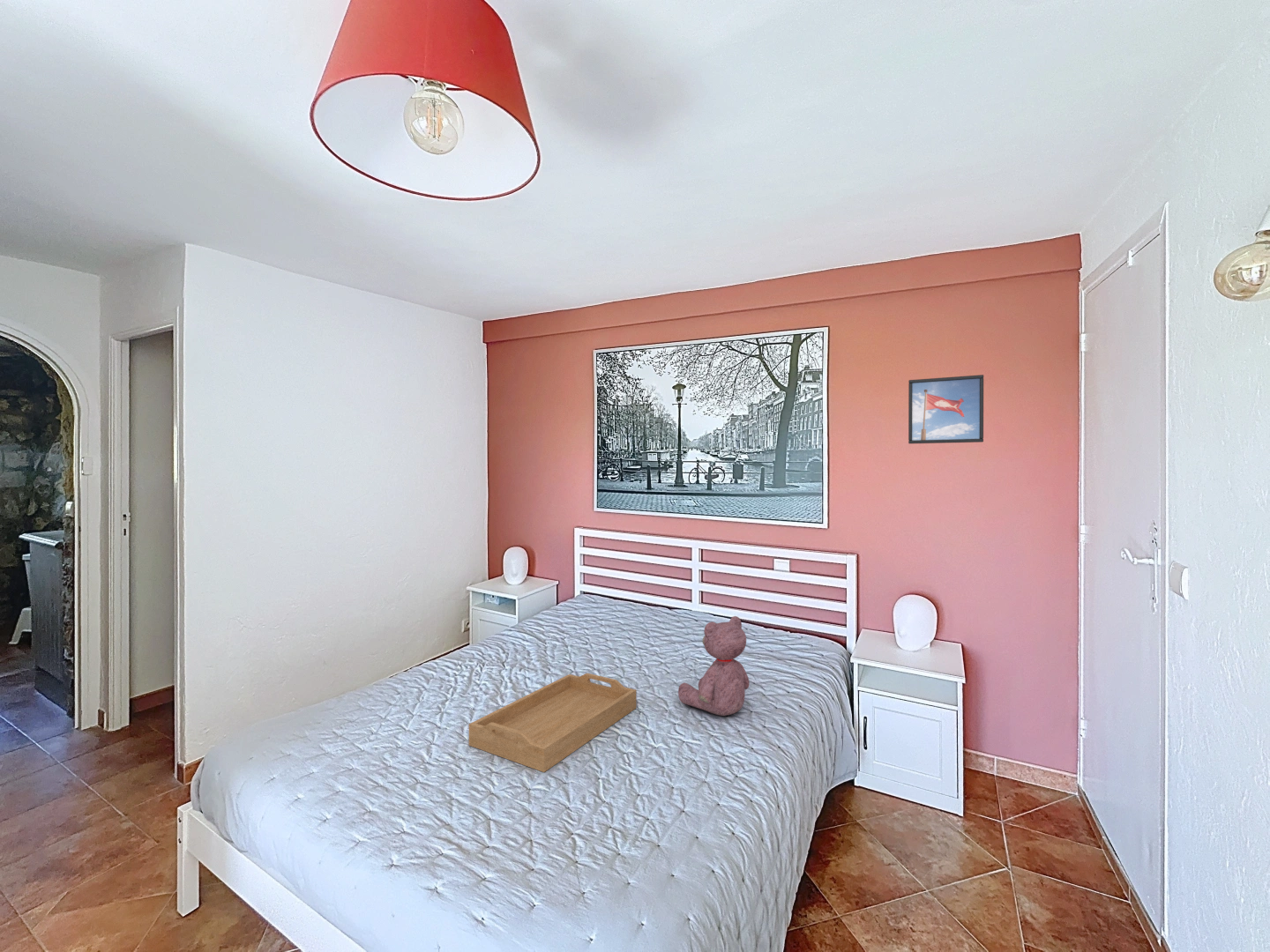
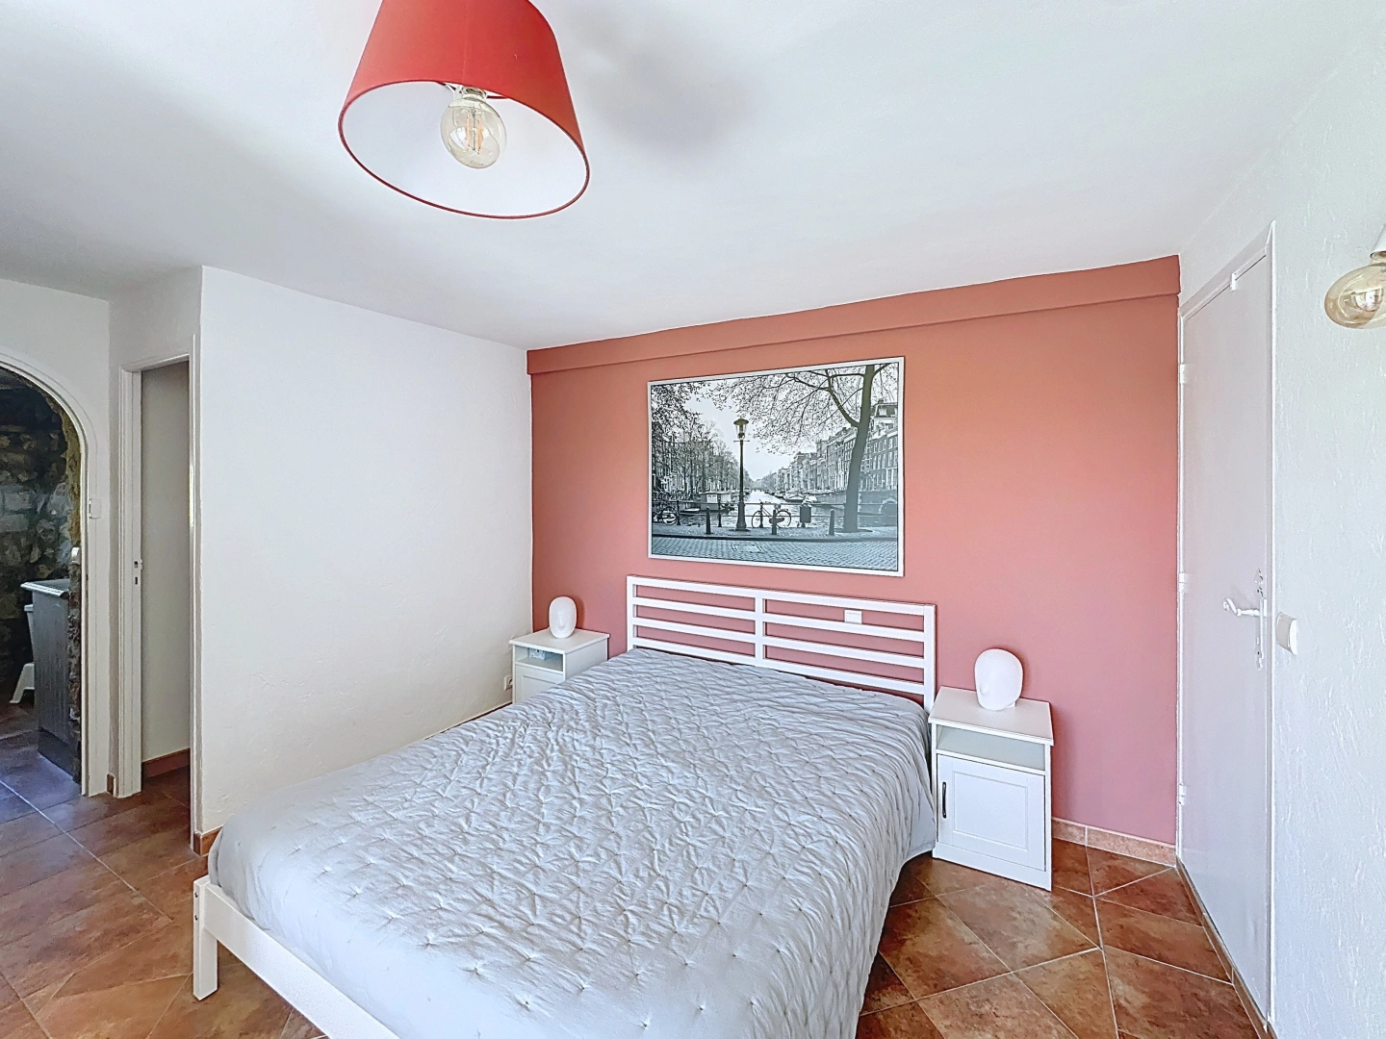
- serving tray [468,673,637,773]
- teddy bear [677,615,751,717]
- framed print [908,374,984,444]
